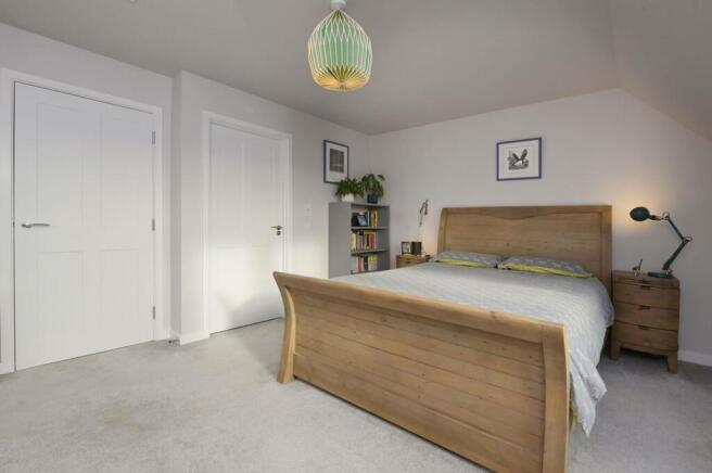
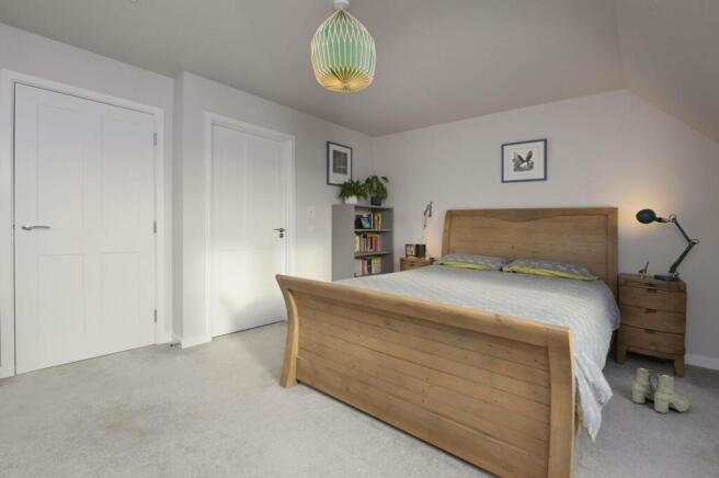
+ boots [631,365,691,414]
